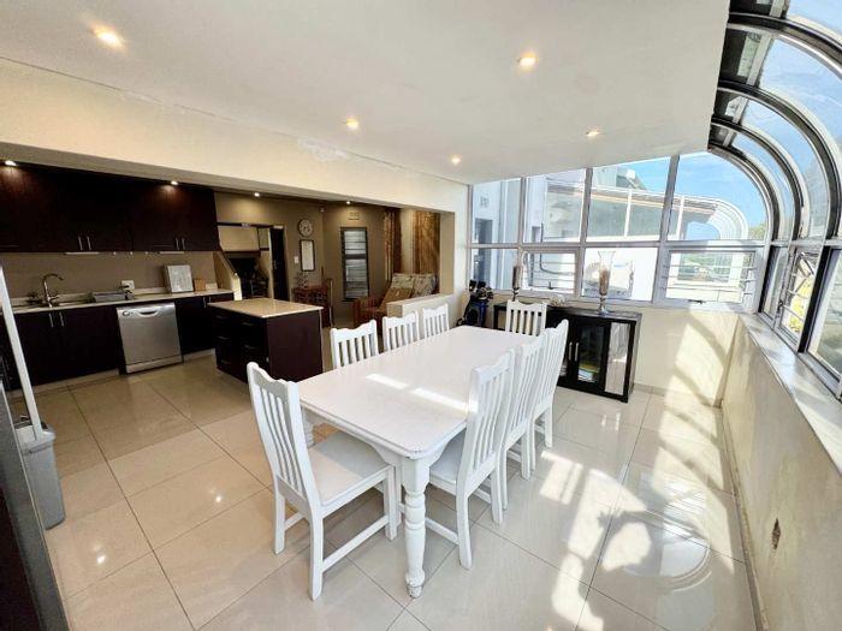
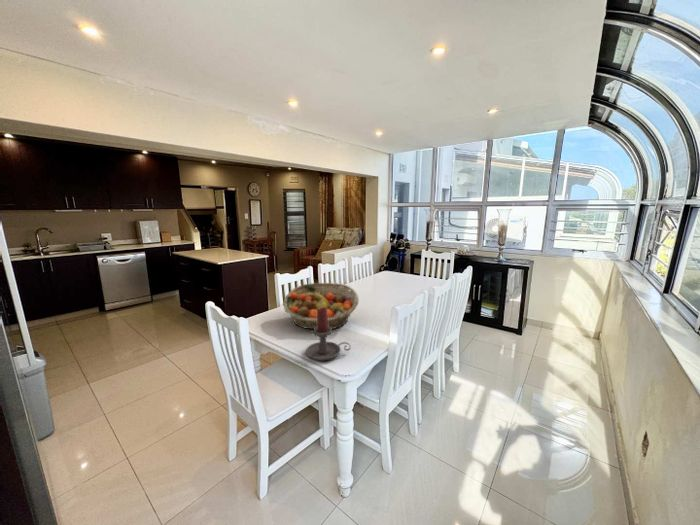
+ fruit basket [282,282,360,330]
+ candle holder [305,307,352,362]
